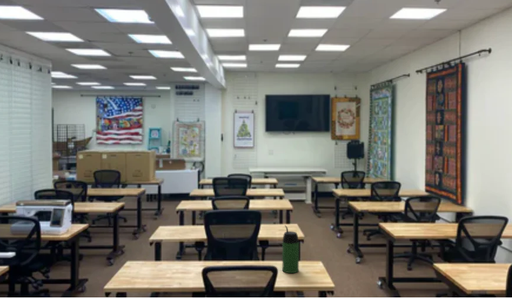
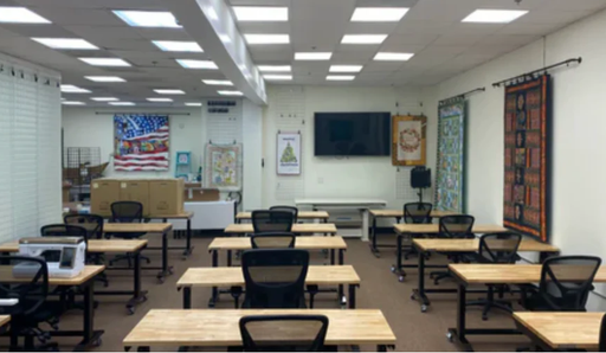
- thermos bottle [281,225,300,274]
